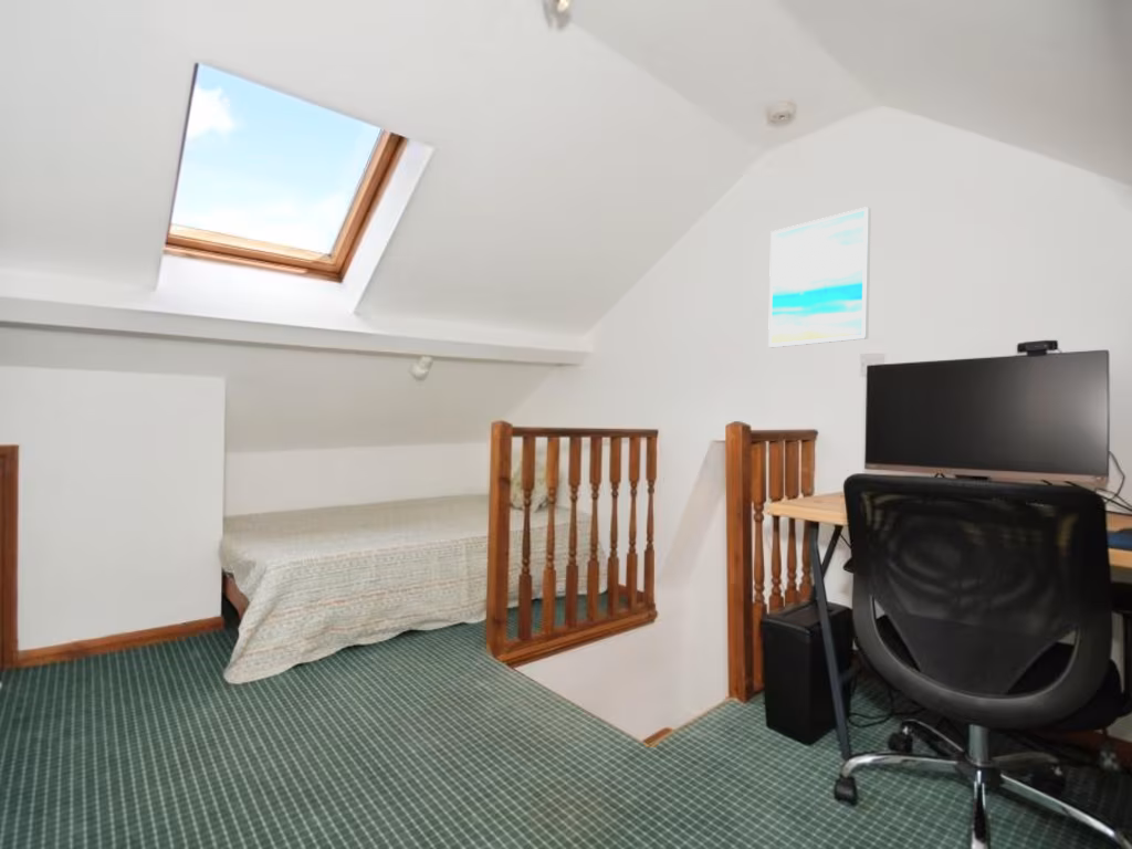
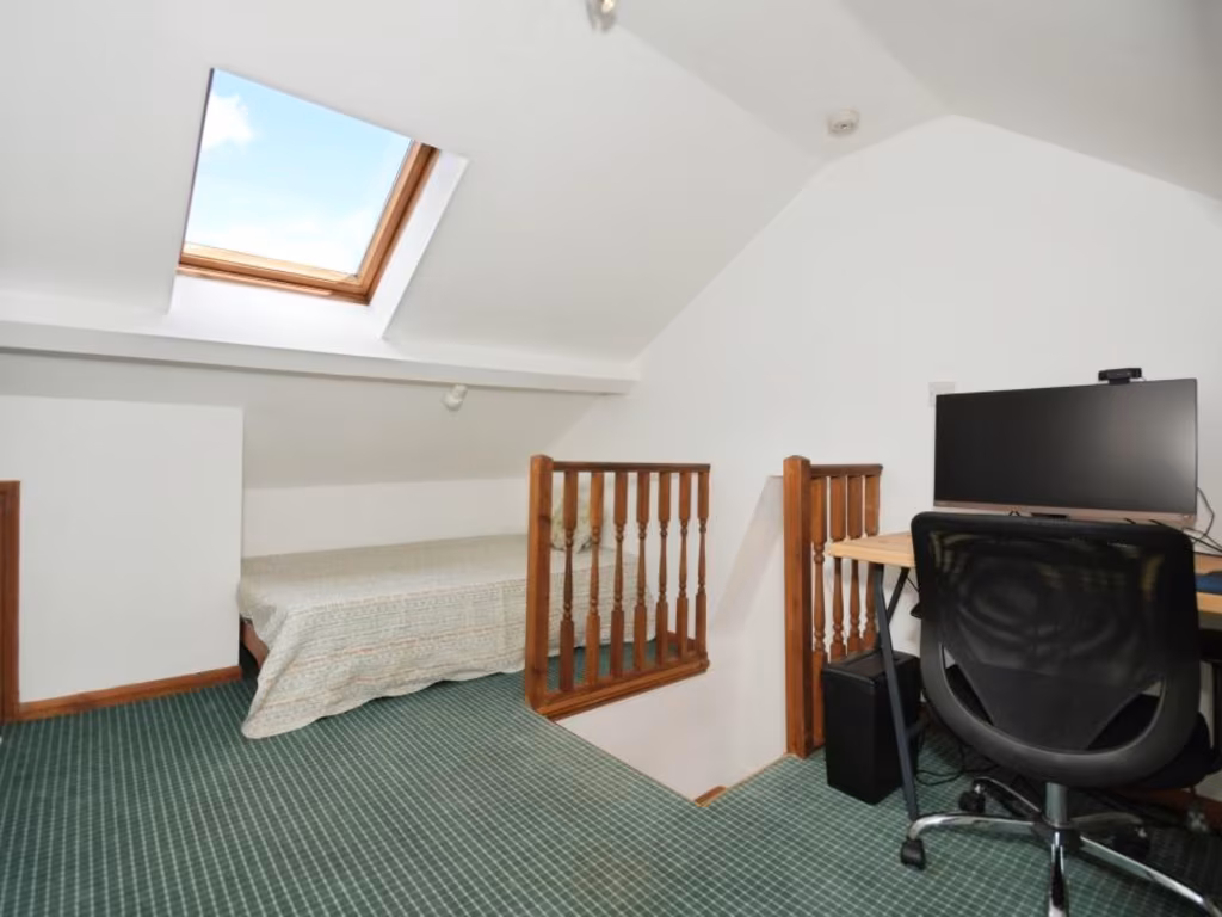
- wall art [767,206,872,348]
